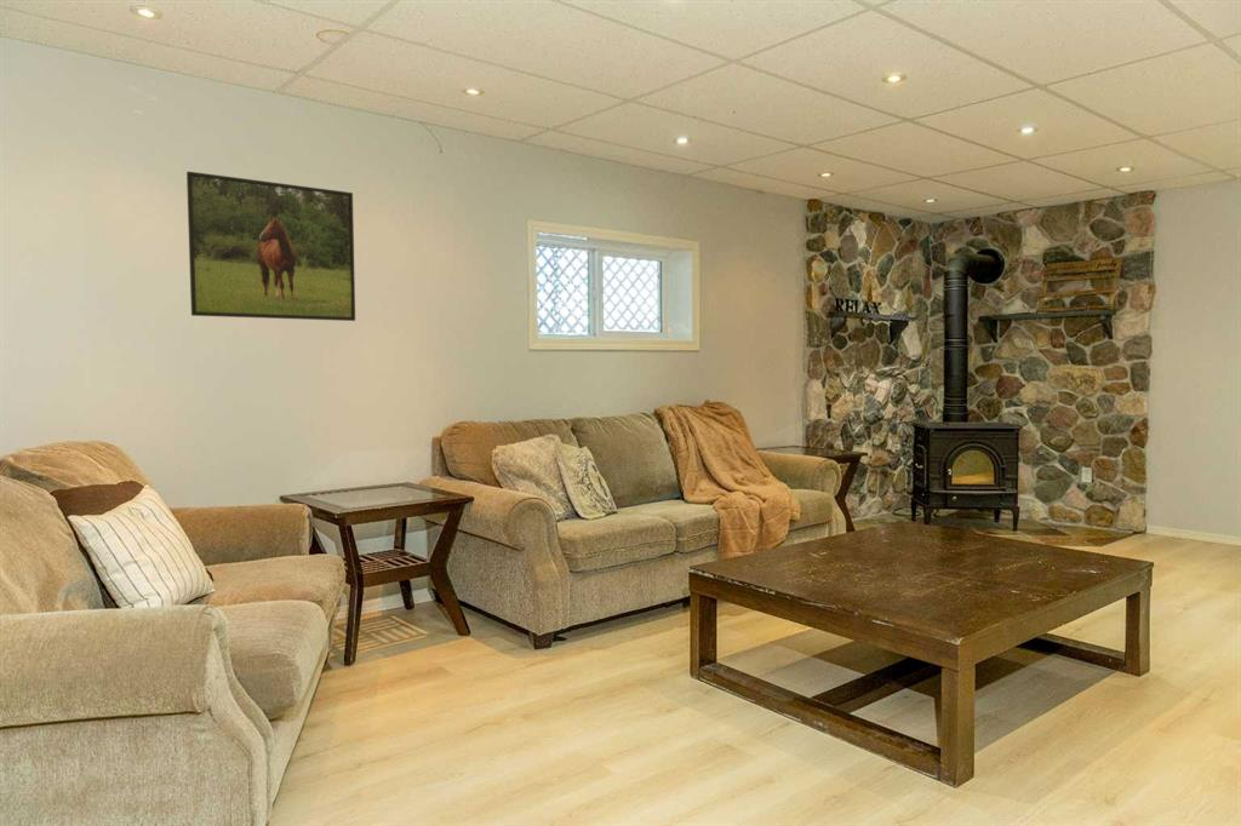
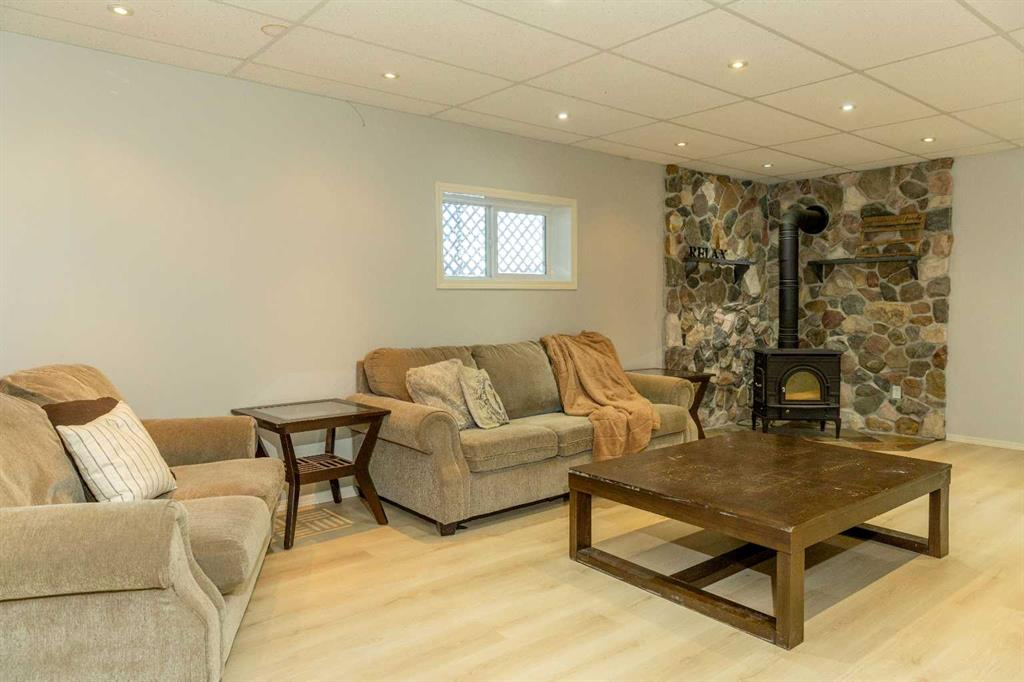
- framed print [185,171,356,322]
